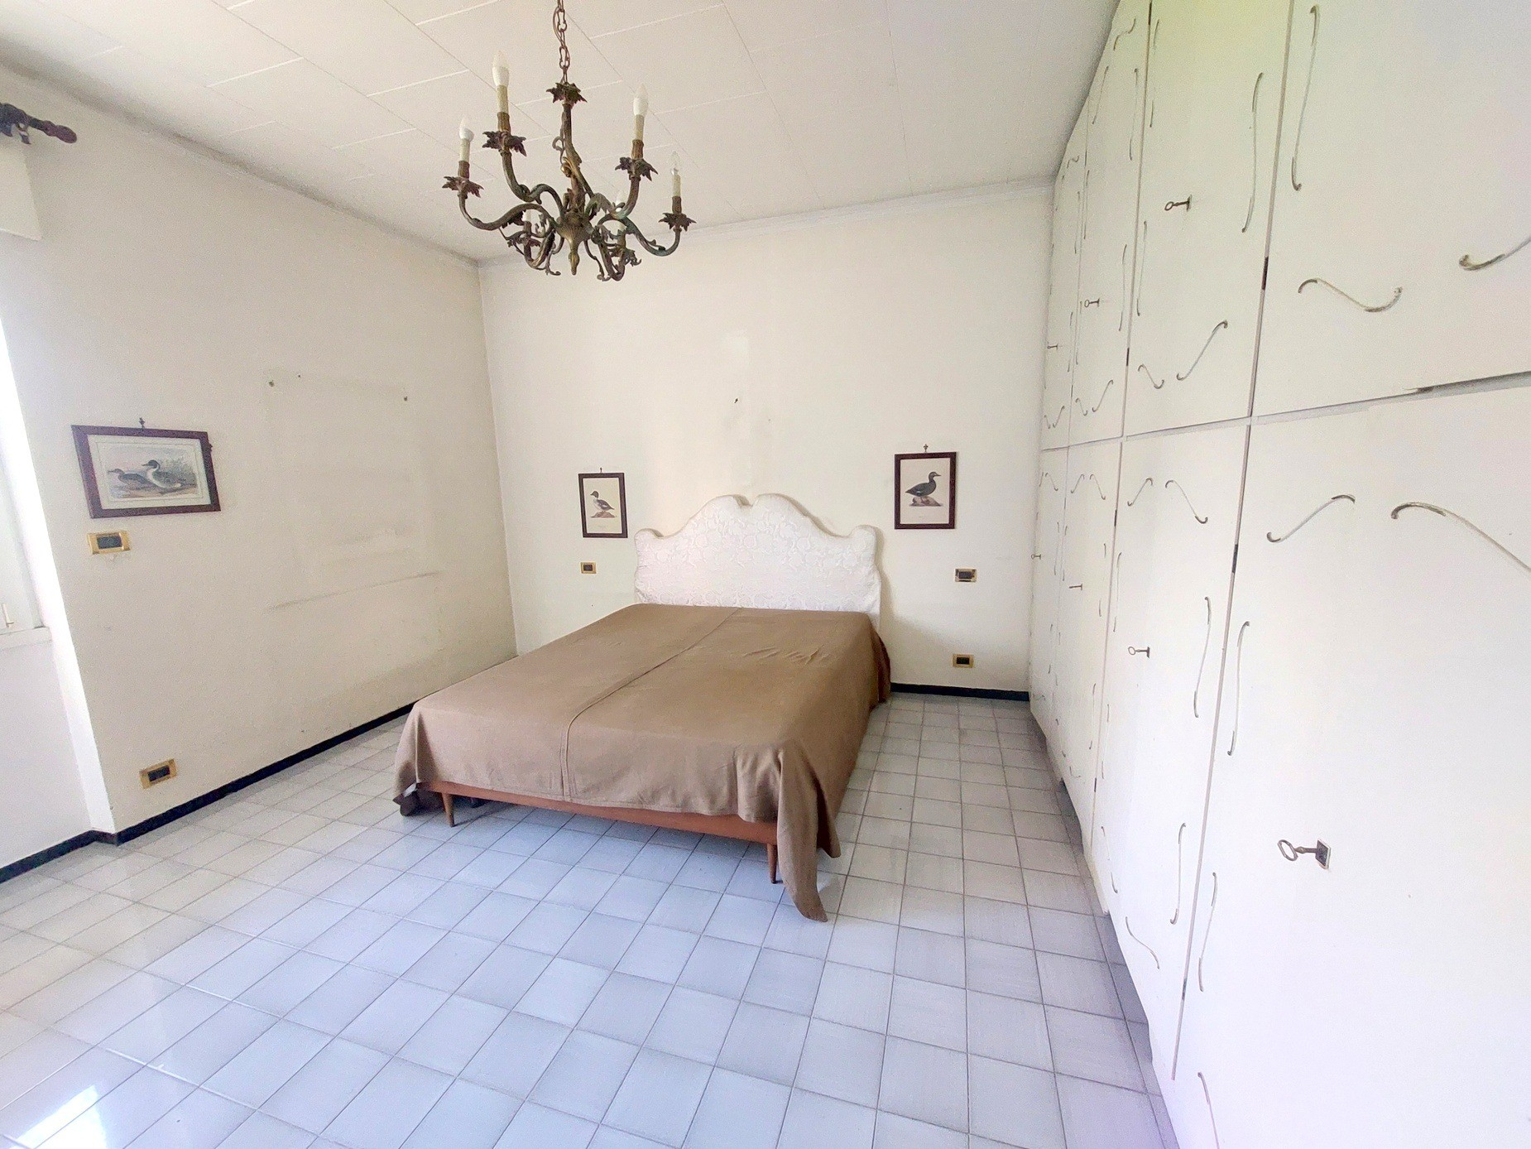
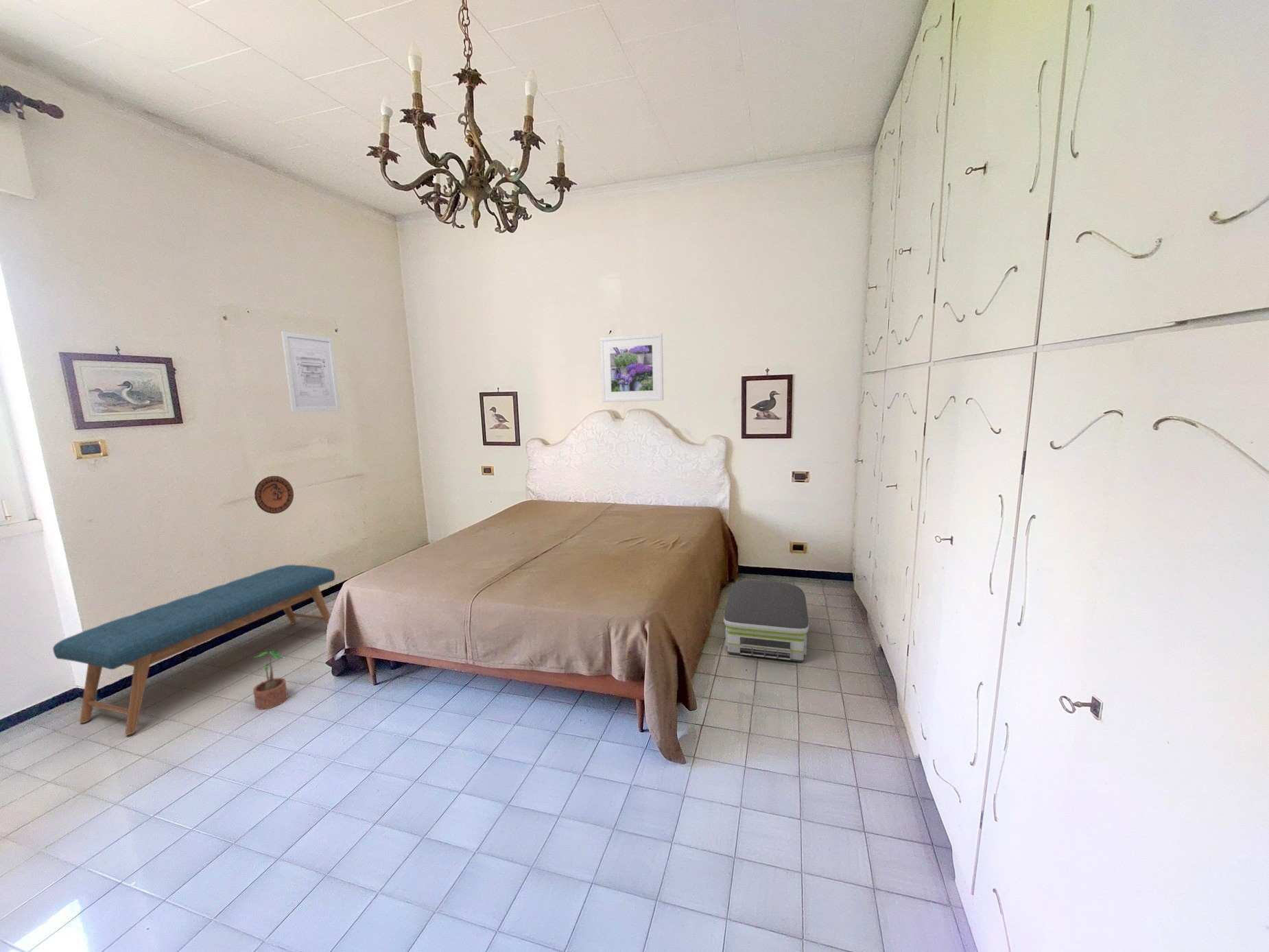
+ wall art [281,331,342,412]
+ bench [52,564,335,736]
+ decorative plate [254,475,294,514]
+ potted plant [252,650,289,711]
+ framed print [600,333,664,403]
+ air purifier [723,580,809,663]
